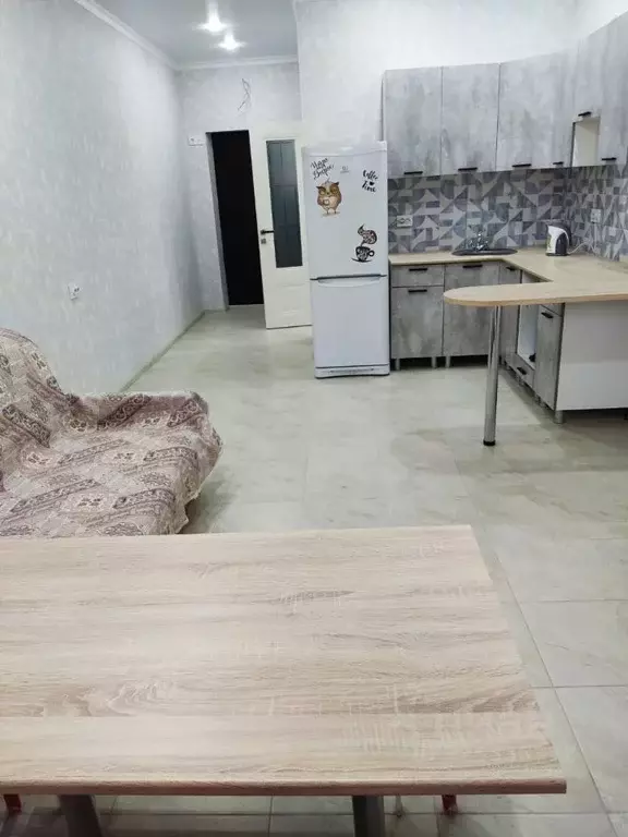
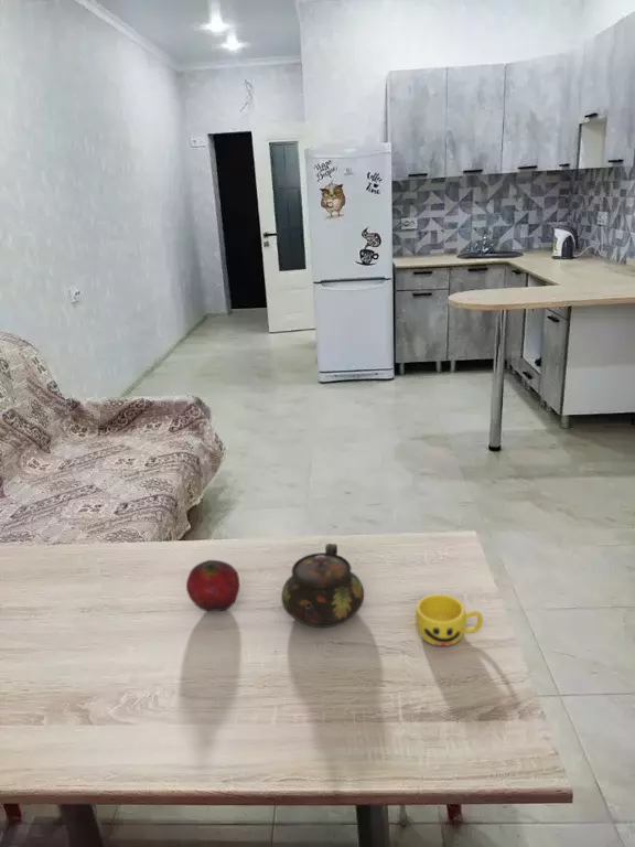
+ teapot [280,543,365,629]
+ cup [415,593,484,647]
+ fruit [185,559,240,612]
